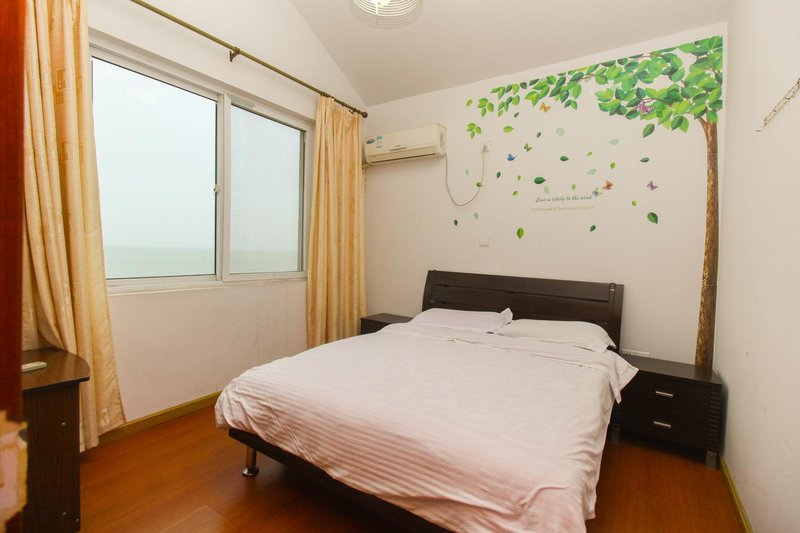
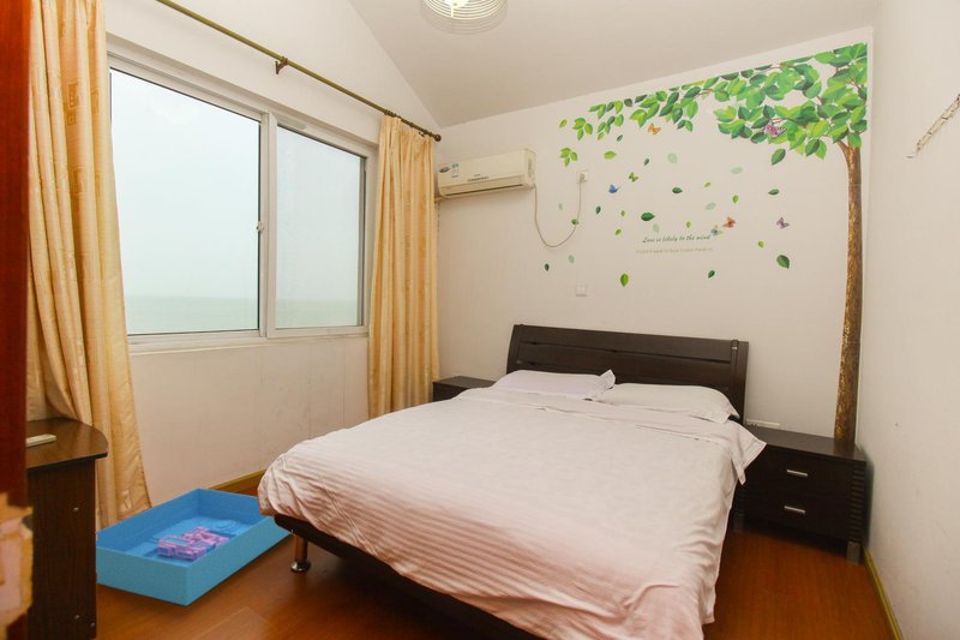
+ storage bin [95,486,292,608]
